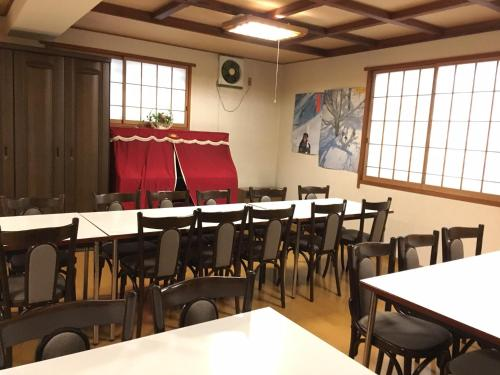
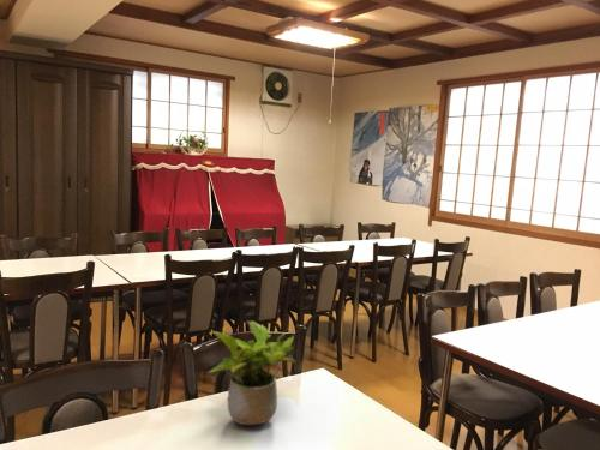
+ potted plant [206,319,296,426]
